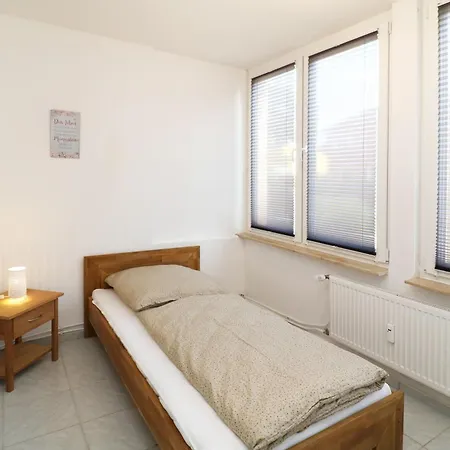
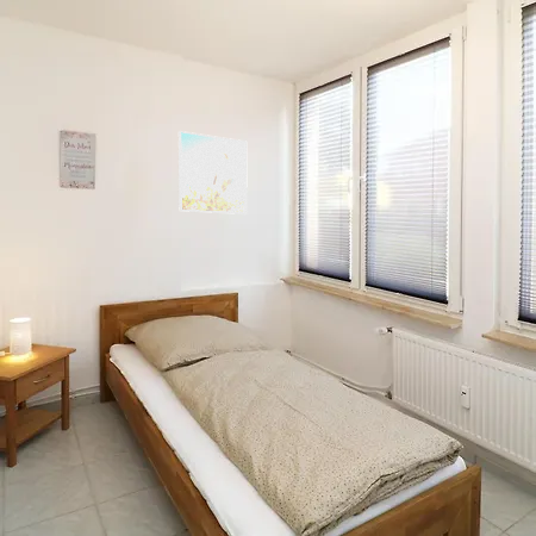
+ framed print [177,130,249,216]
